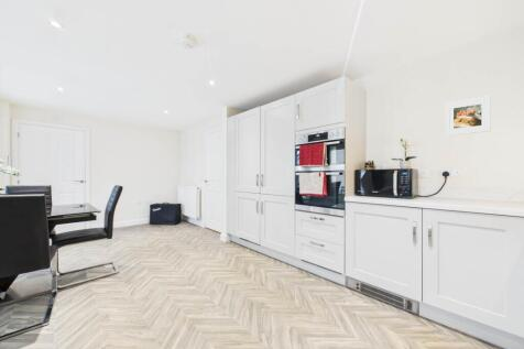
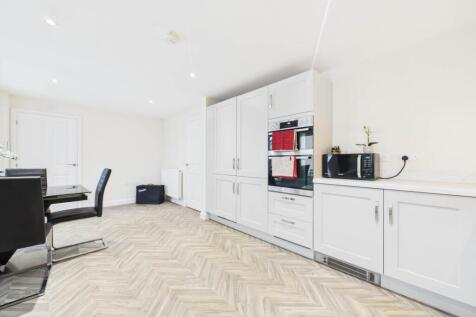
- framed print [445,95,492,137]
